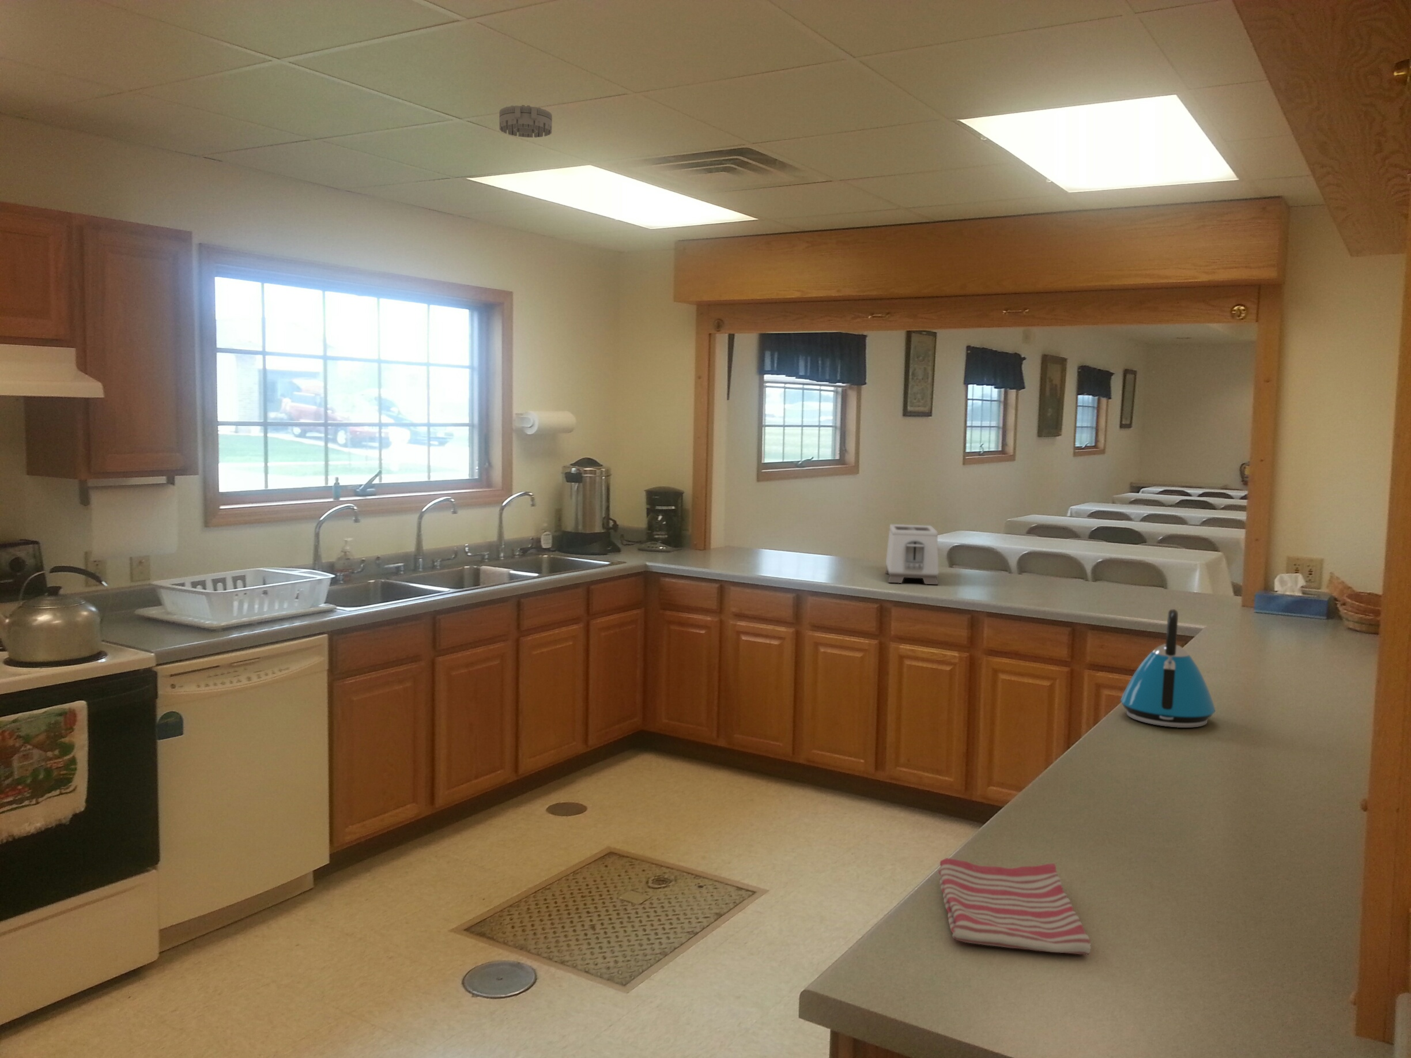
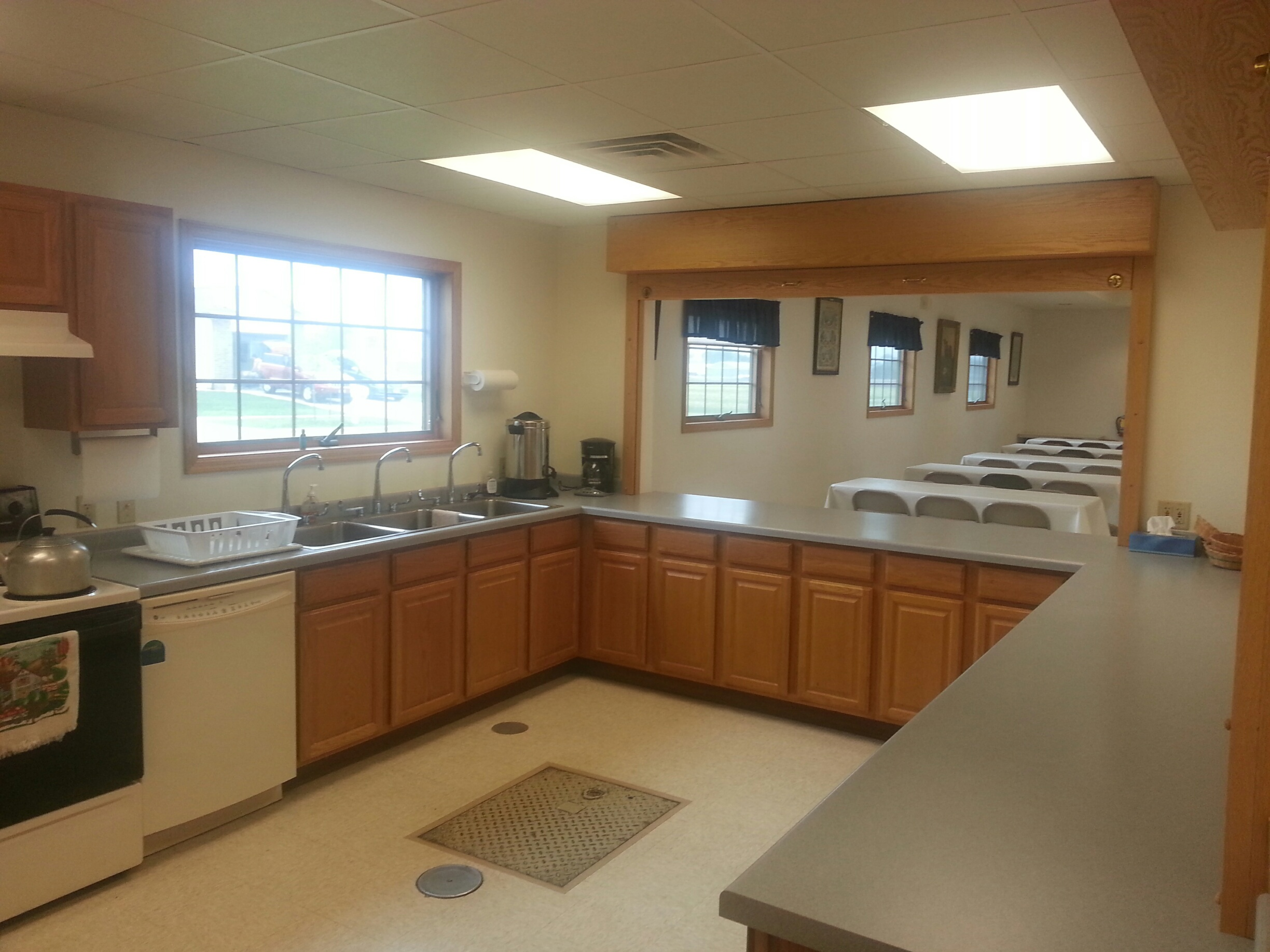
- smoke detector [499,104,553,138]
- toaster [884,523,939,585]
- kettle [1120,609,1217,728]
- dish towel [939,858,1092,956]
